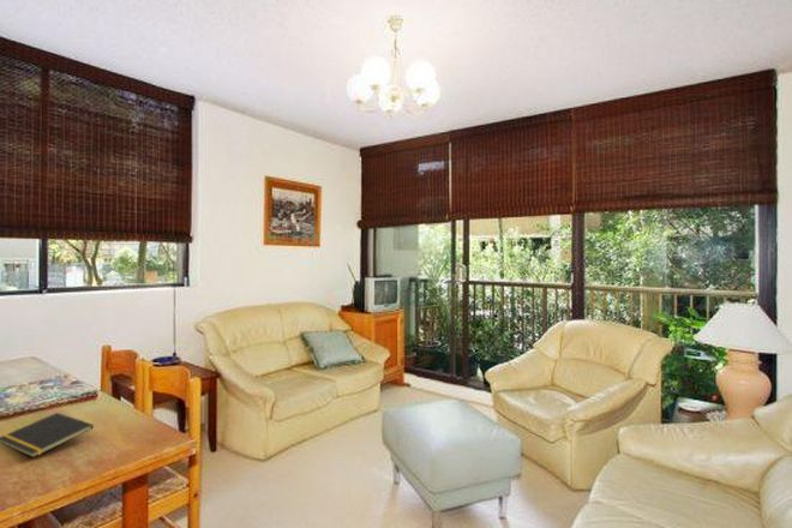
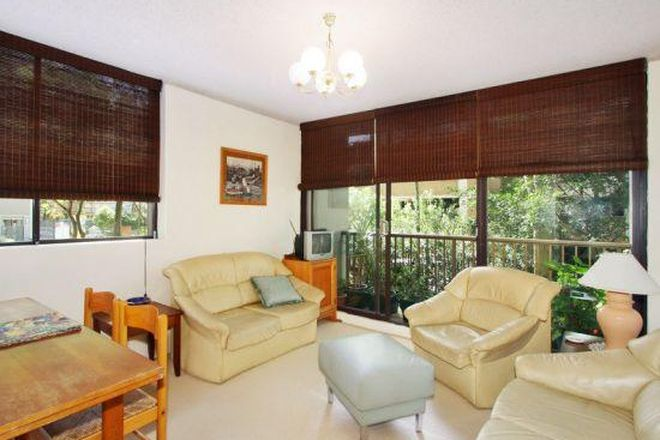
- notepad [0,412,95,458]
